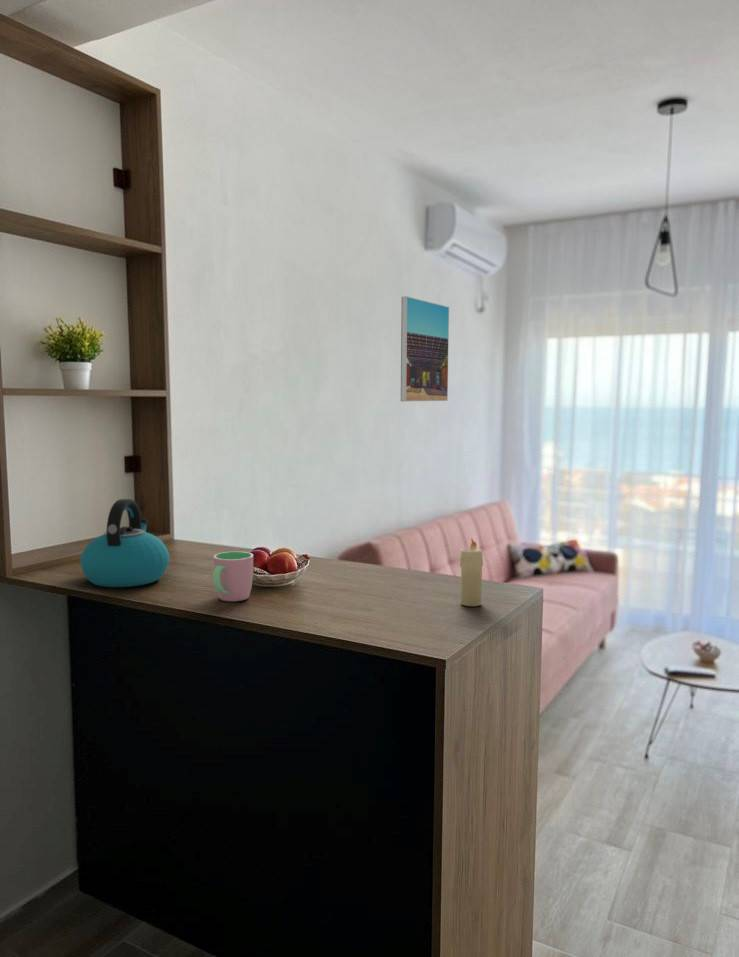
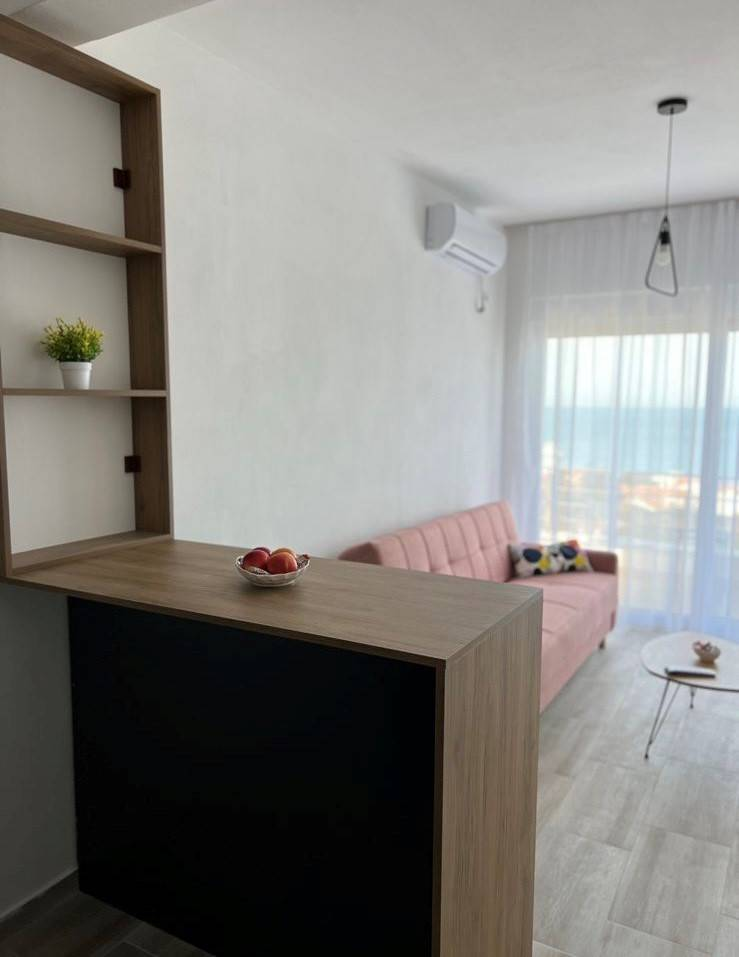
- kettle [80,498,171,588]
- candle [459,538,484,607]
- cup [212,551,254,602]
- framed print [400,296,450,402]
